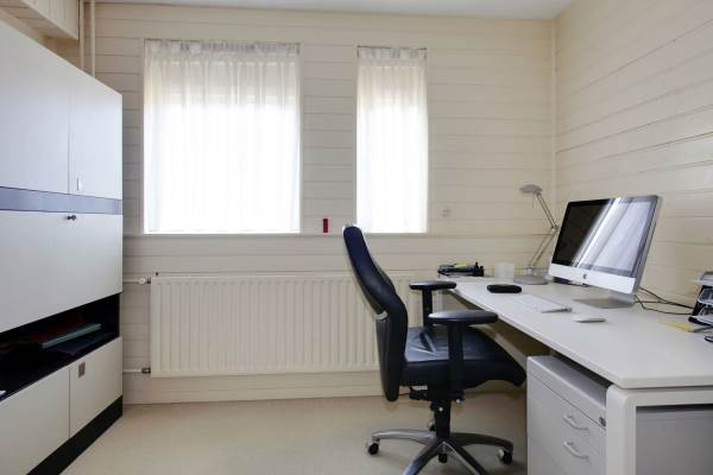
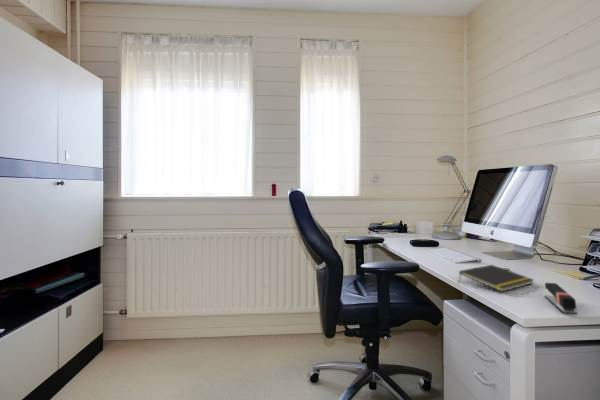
+ notepad [458,264,535,293]
+ stapler [544,282,578,316]
